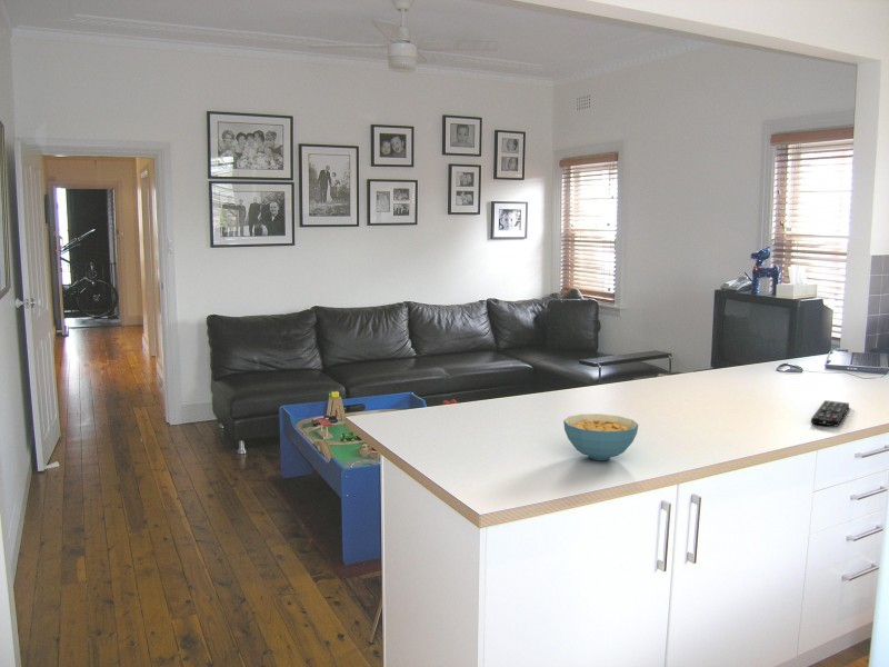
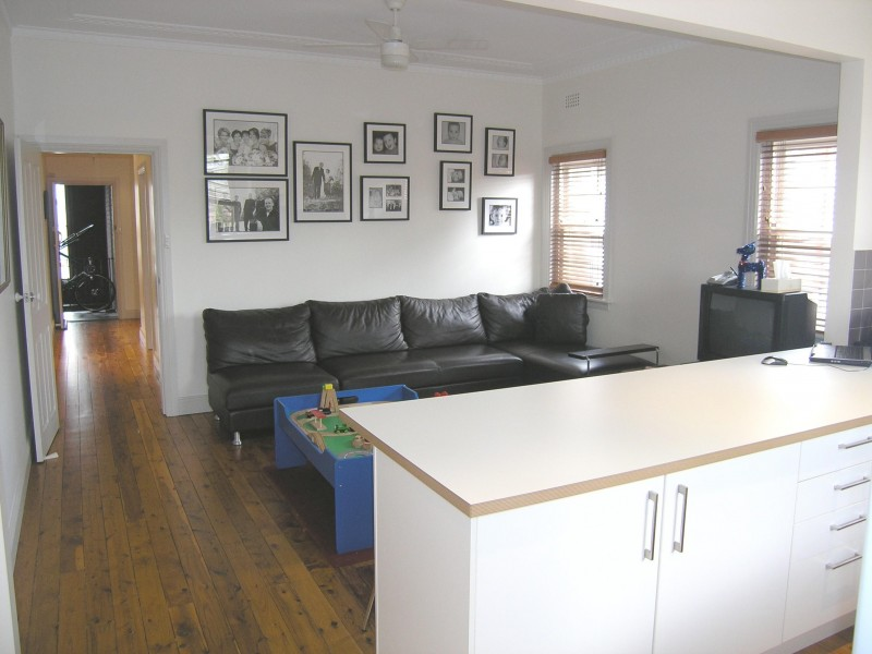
- remote control [810,399,850,428]
- cereal bowl [562,412,639,461]
